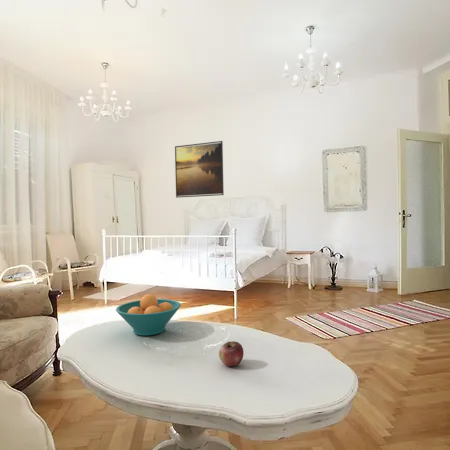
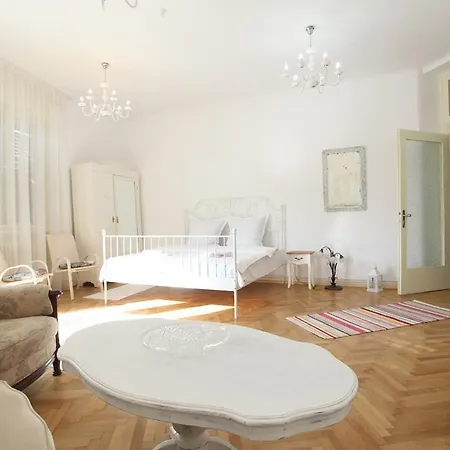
- apple [218,340,245,367]
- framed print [174,140,225,199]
- fruit bowl [115,293,182,337]
